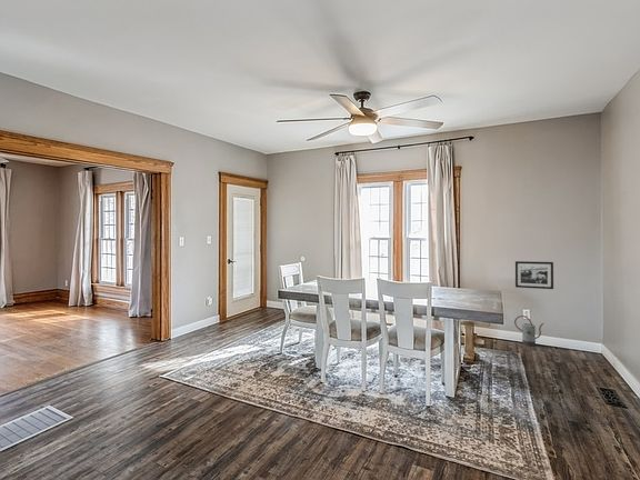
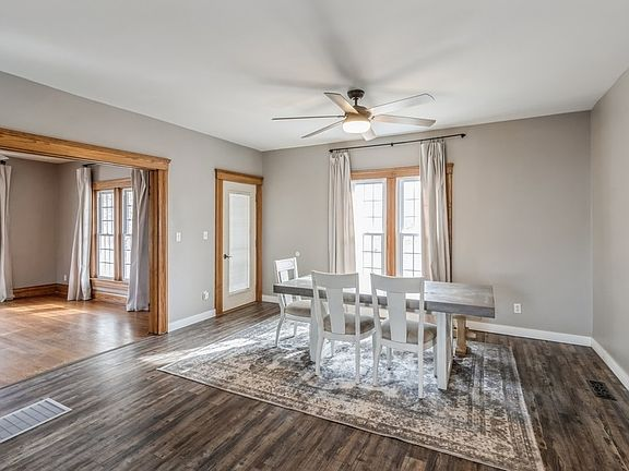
- picture frame [514,260,554,290]
- watering can [513,314,544,347]
